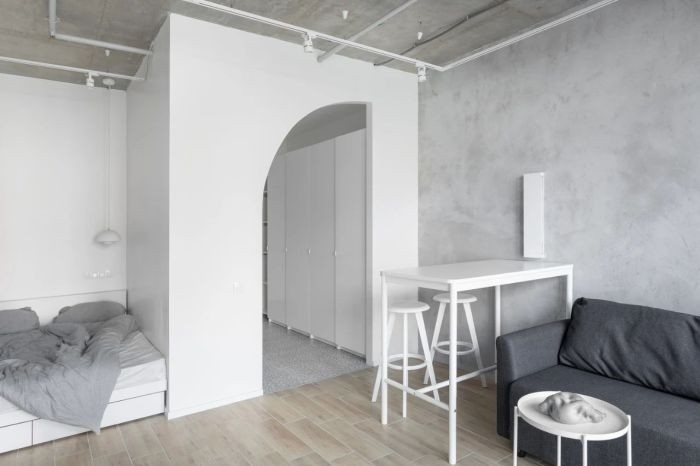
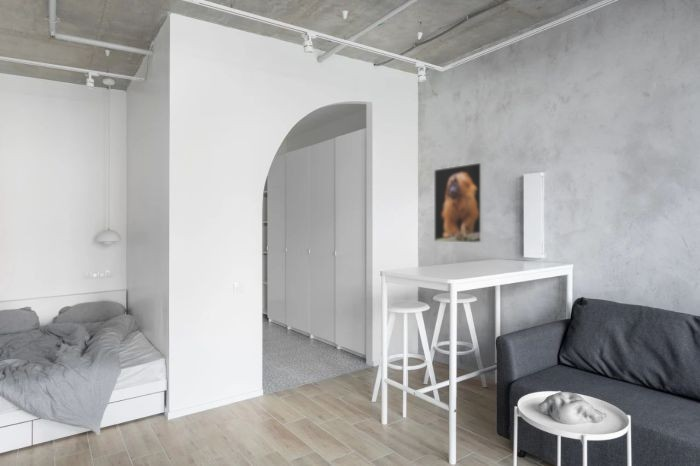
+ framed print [433,162,484,244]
